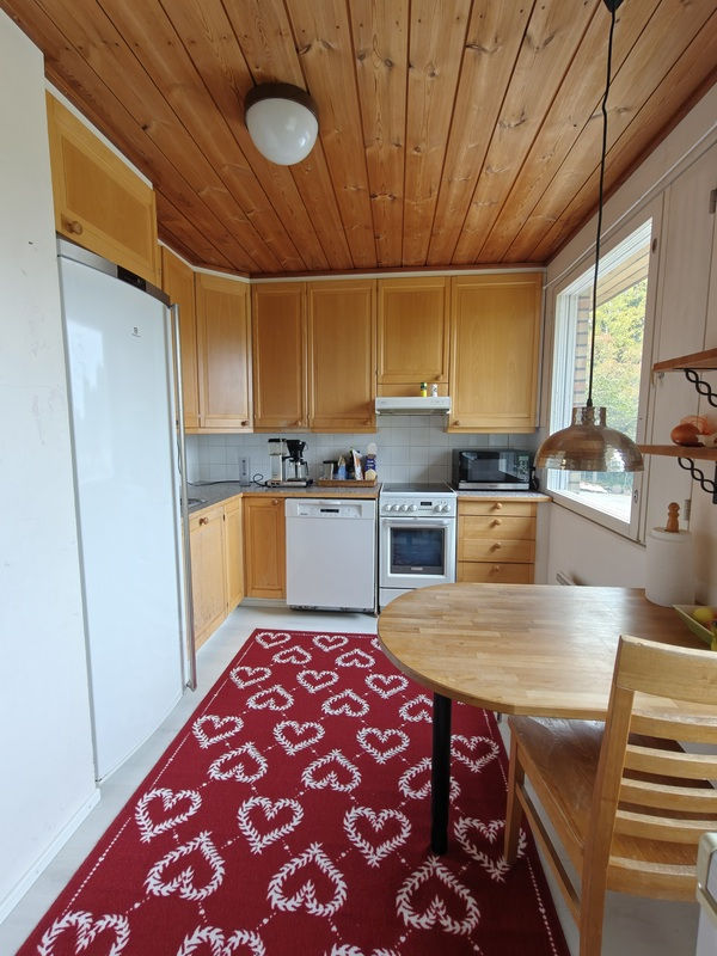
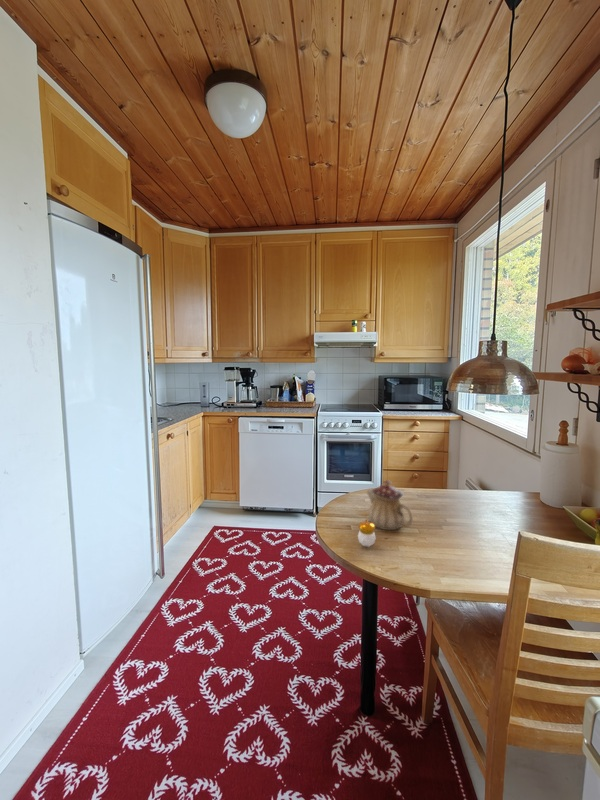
+ teapot [366,479,414,531]
+ candle [357,519,377,548]
